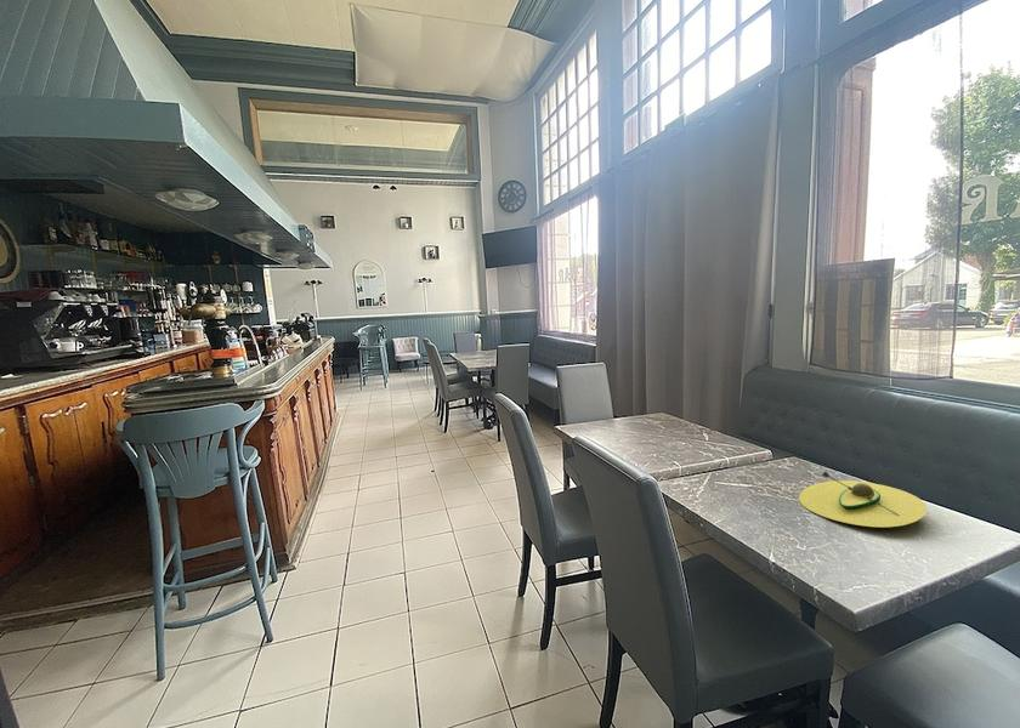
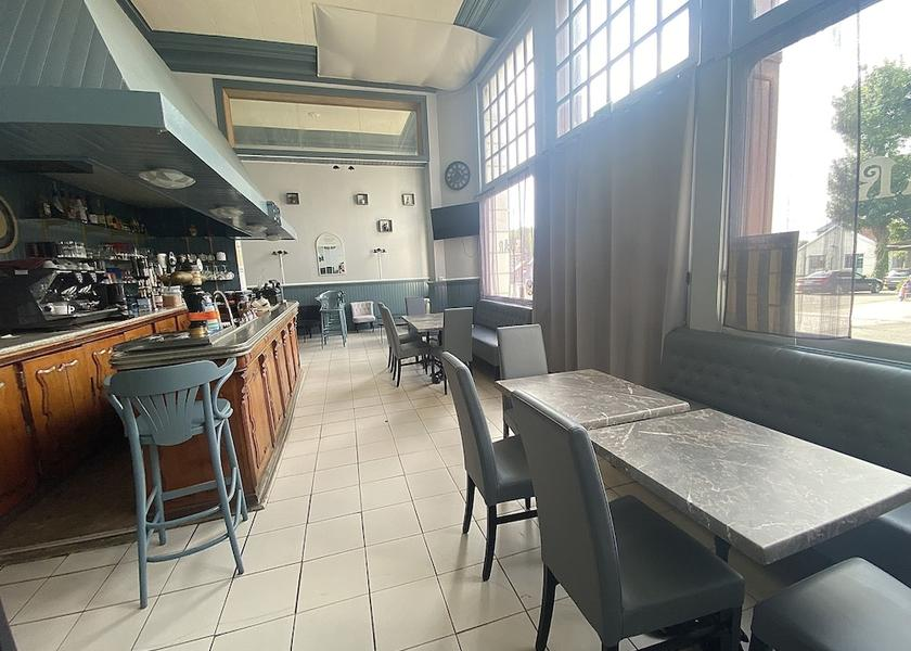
- avocado [798,471,928,528]
